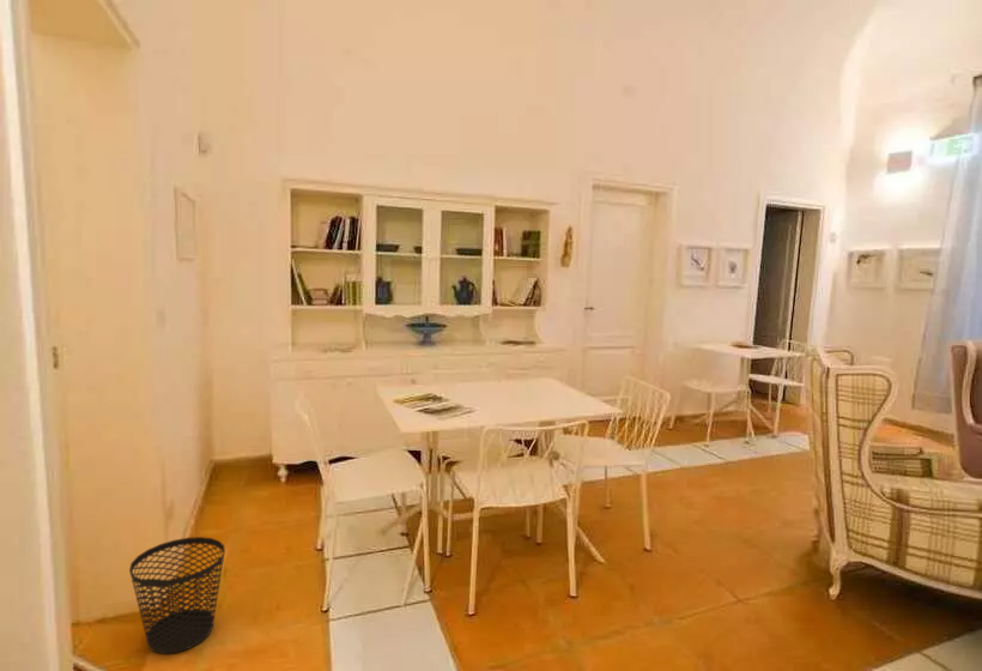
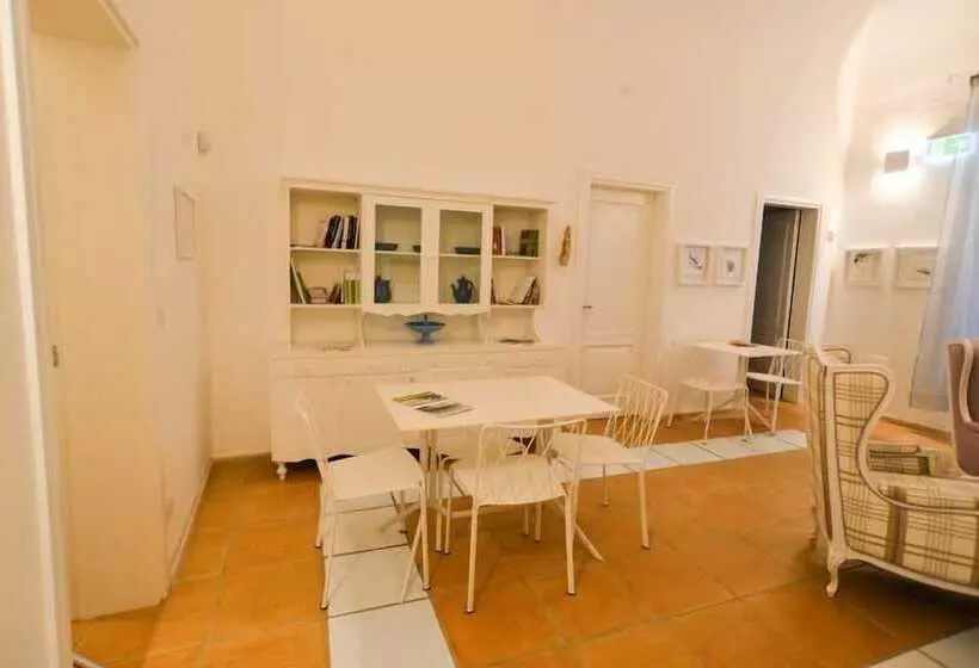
- wastebasket [128,536,226,655]
